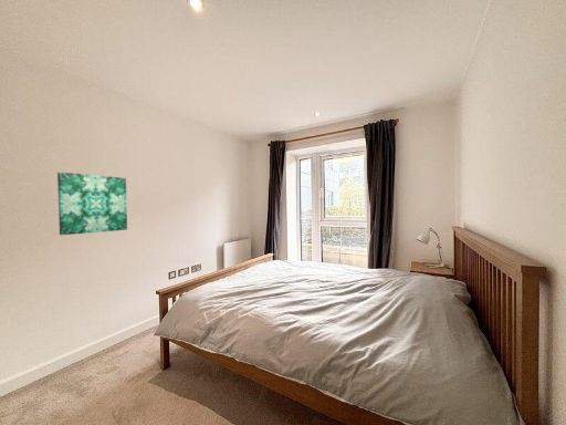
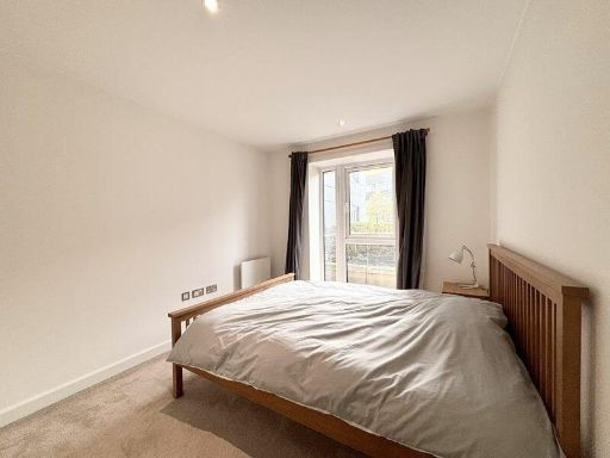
- wall art [56,172,128,236]
